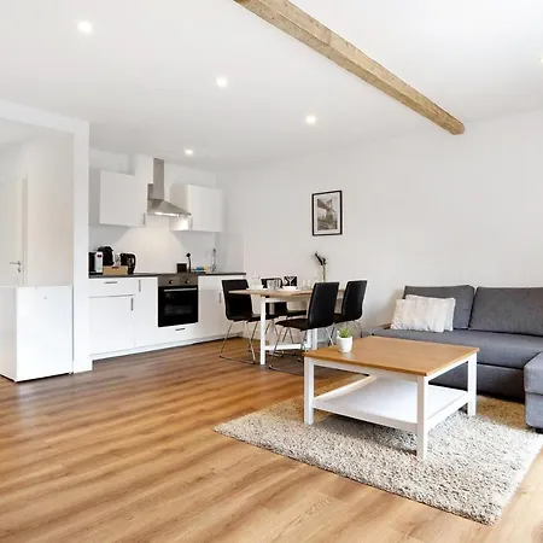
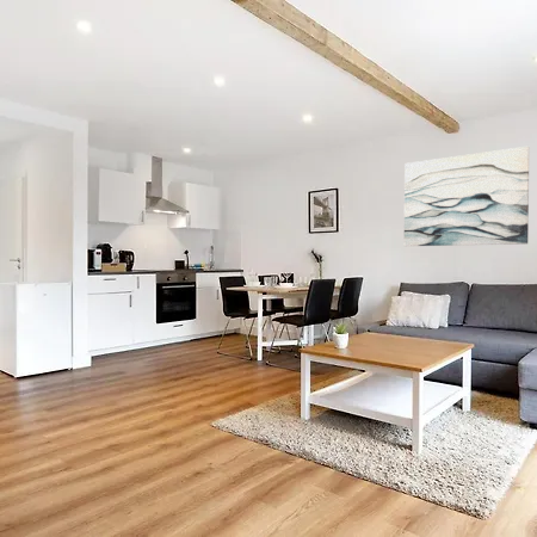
+ wall art [403,146,530,247]
